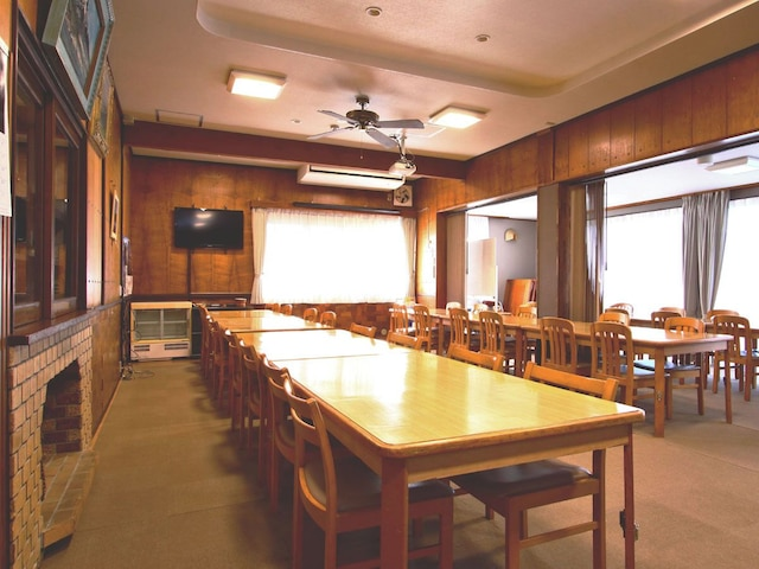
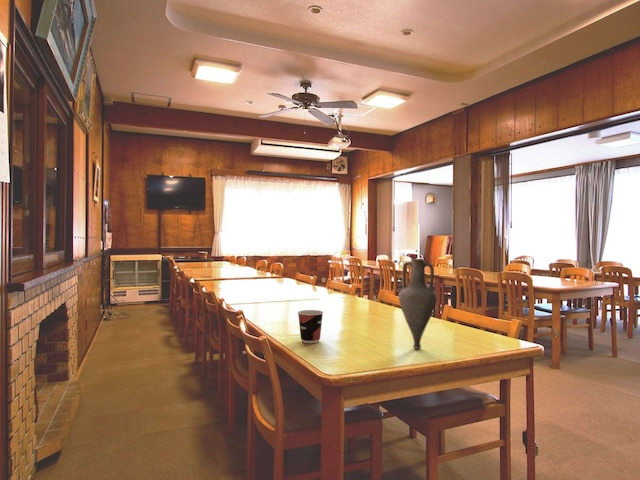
+ vase [398,258,438,350]
+ cup [297,309,324,344]
